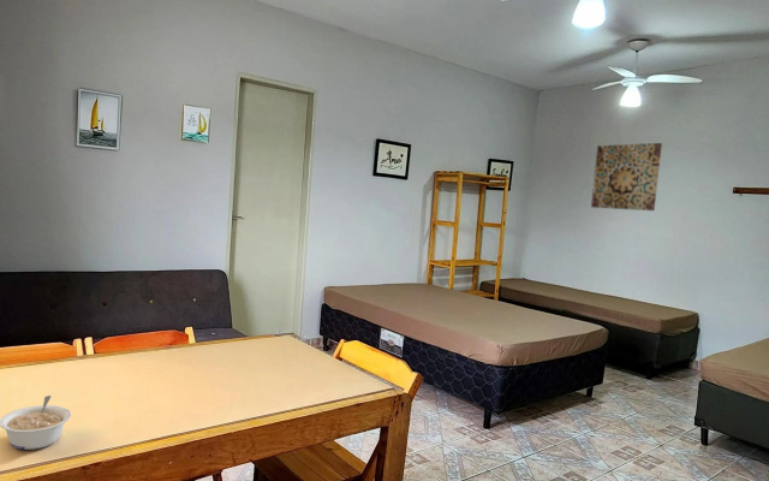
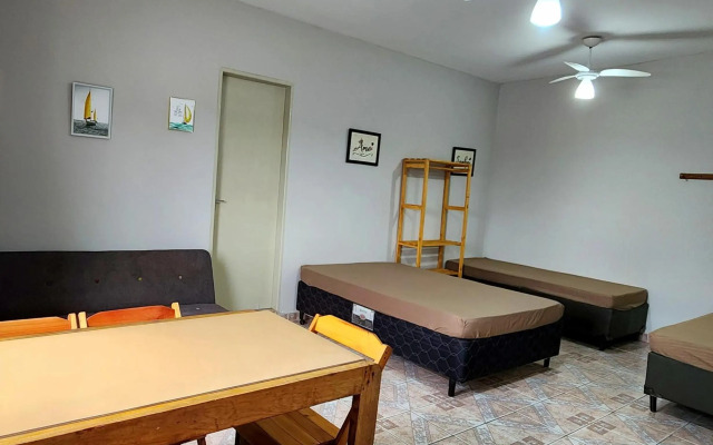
- wall art [590,142,663,212]
- legume [0,394,72,451]
